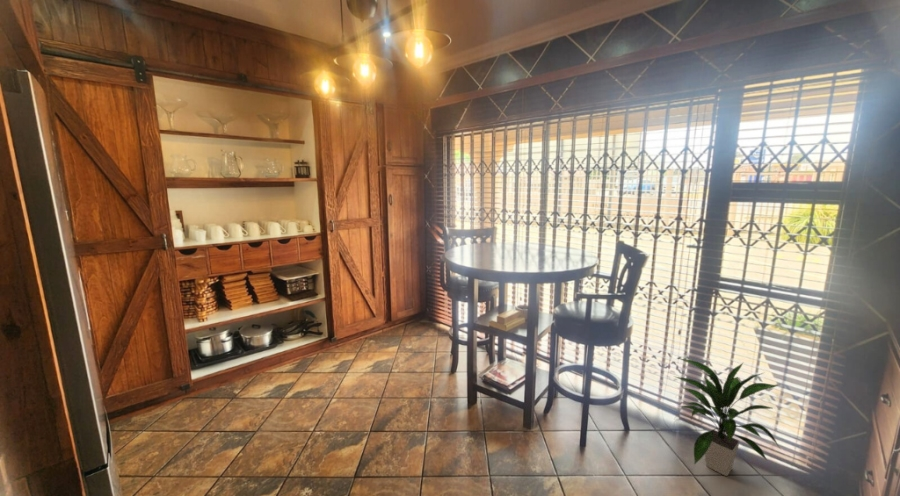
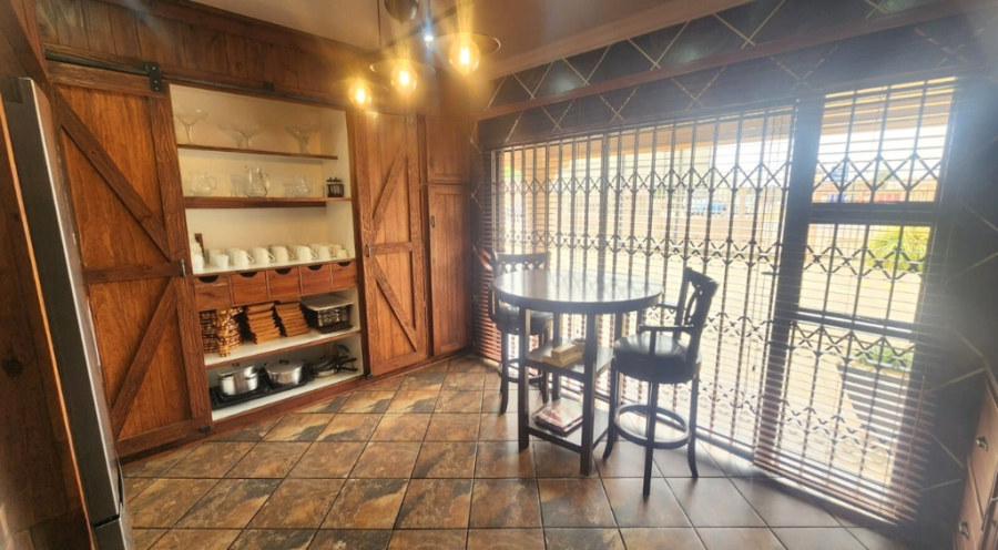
- indoor plant [673,357,781,477]
